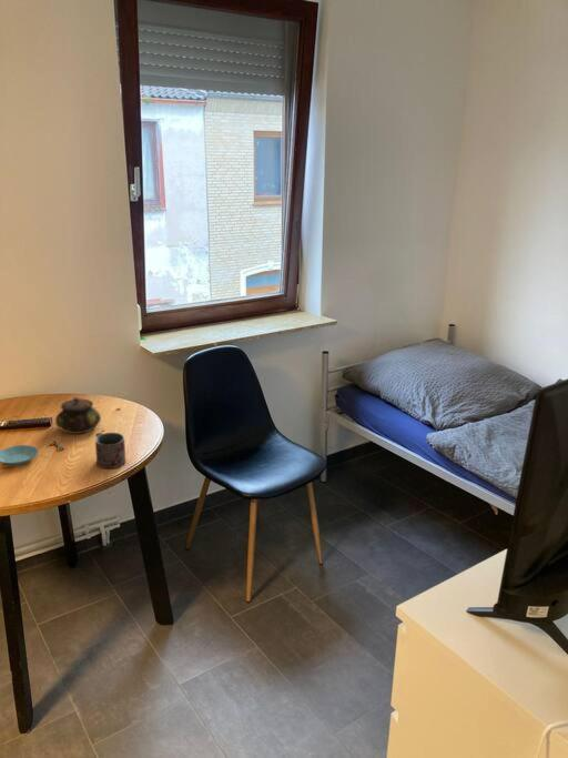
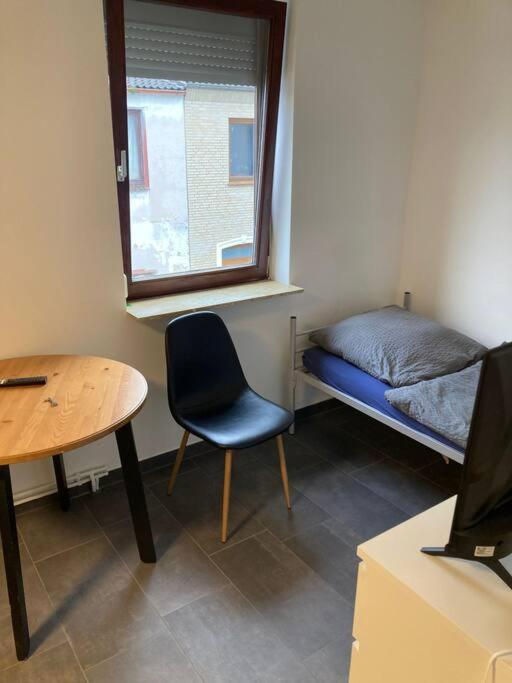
- teapot [54,396,102,435]
- mug [94,432,126,469]
- saucer [0,444,39,466]
